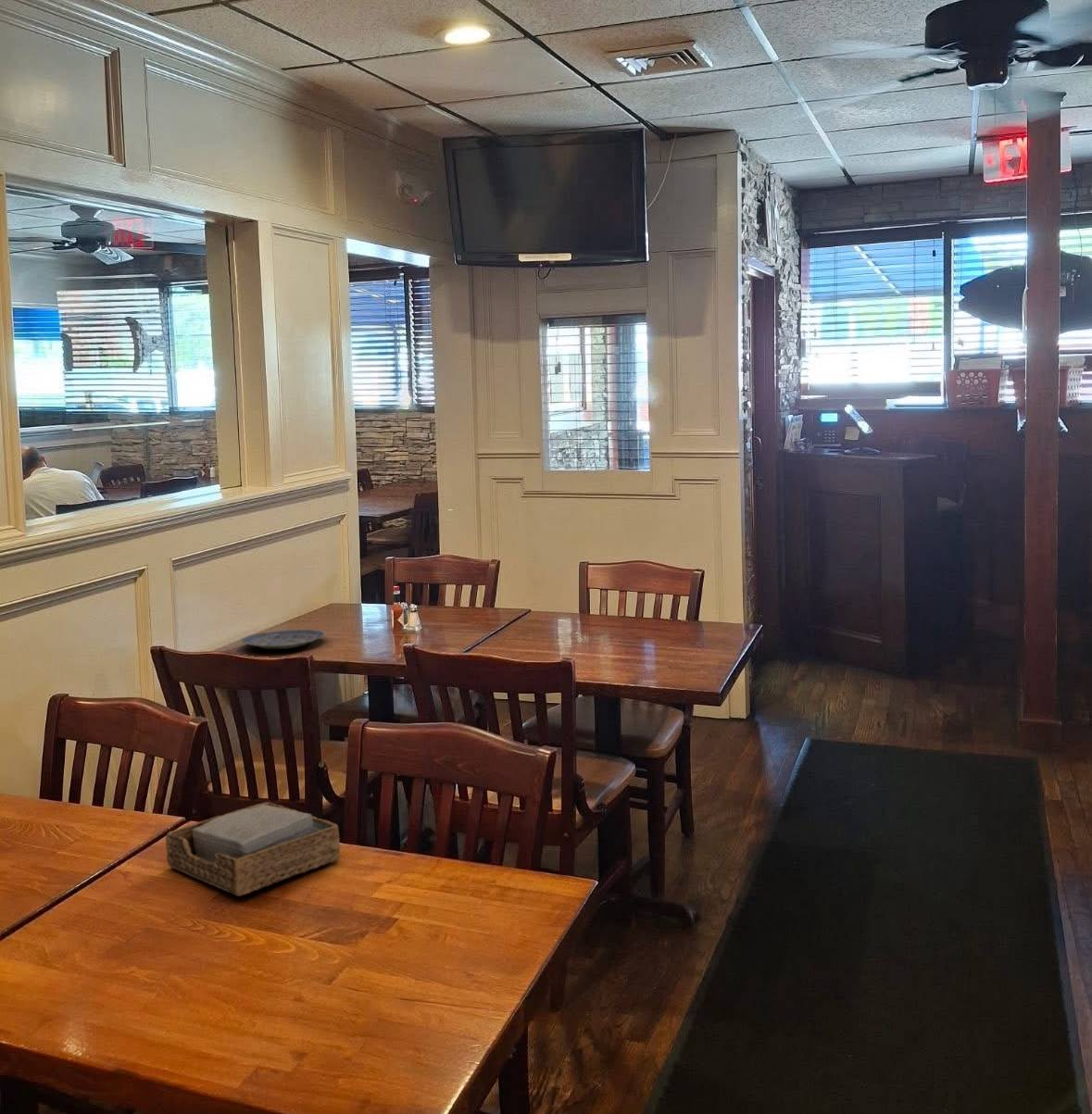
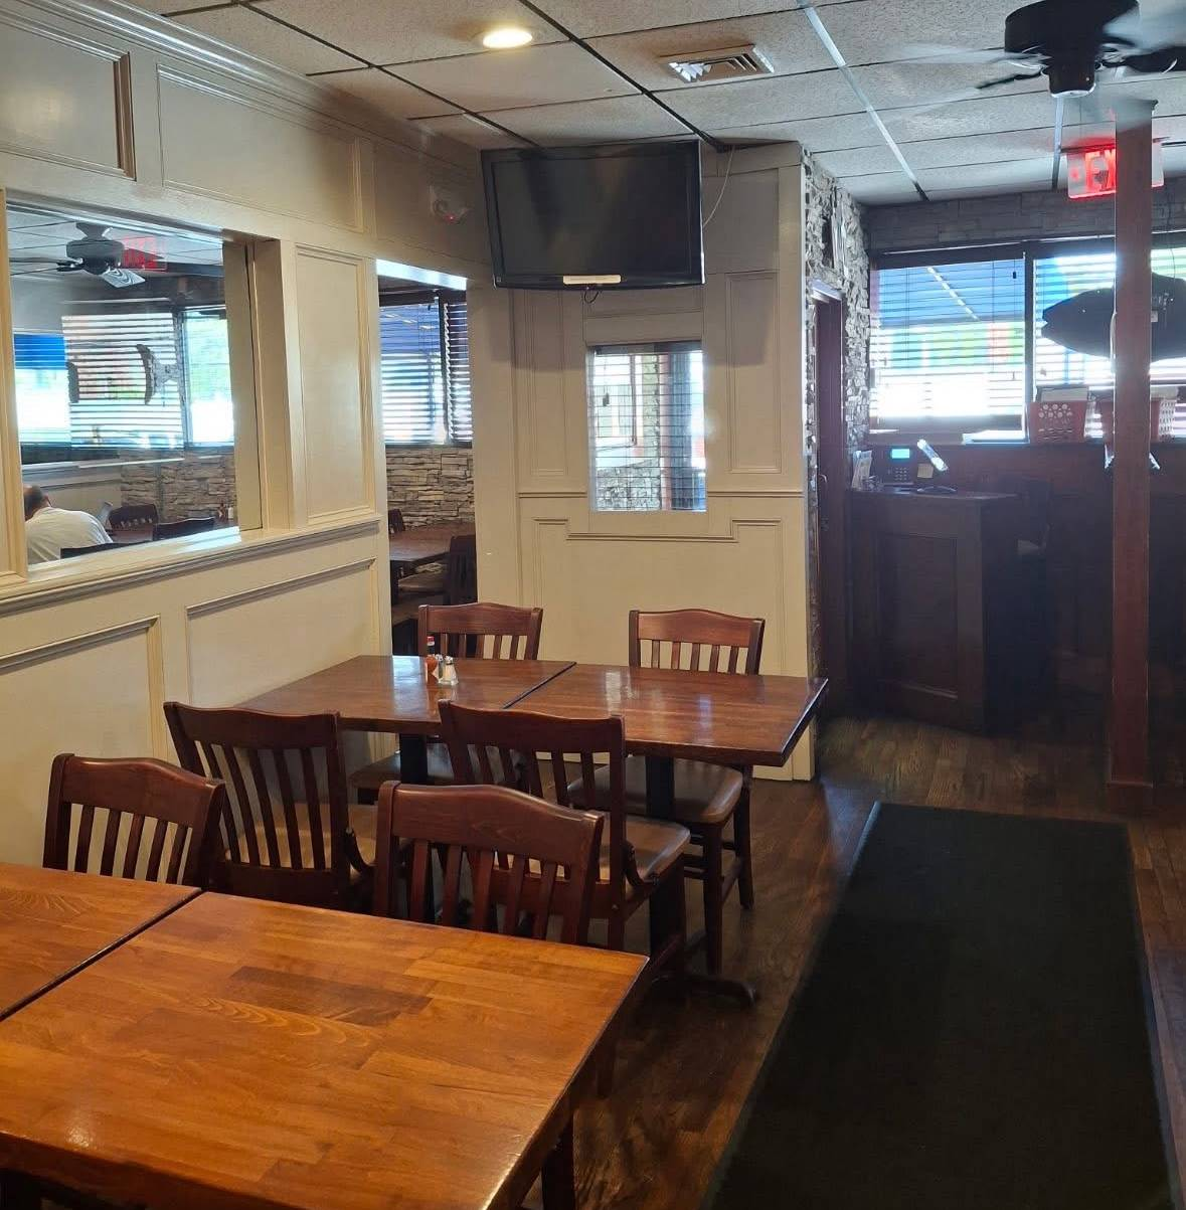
- napkin holder [165,801,341,897]
- plate [239,629,327,650]
